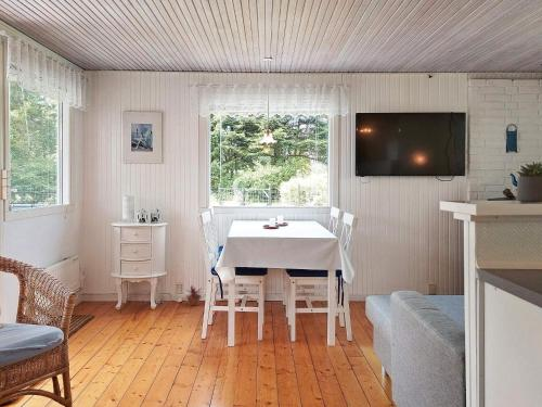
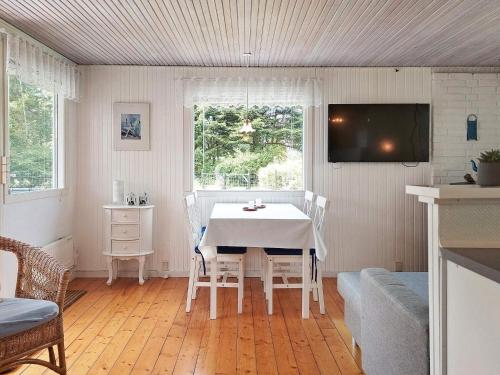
- potted plant [183,284,205,307]
